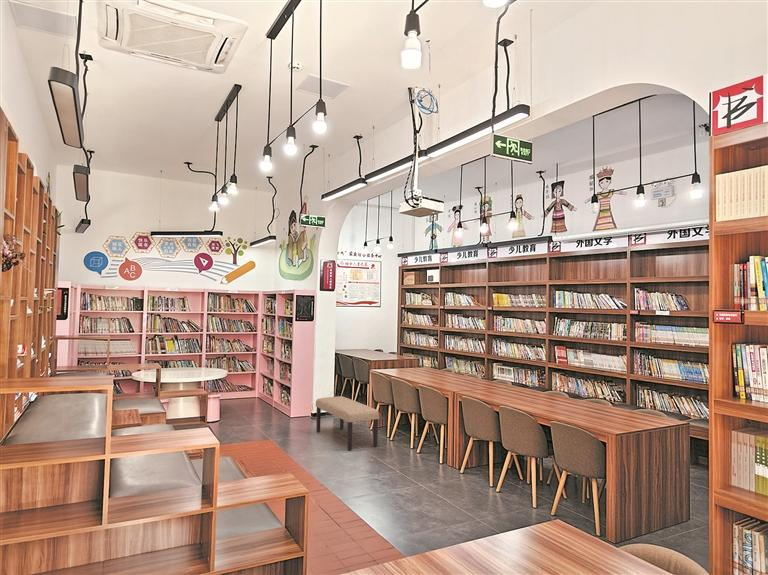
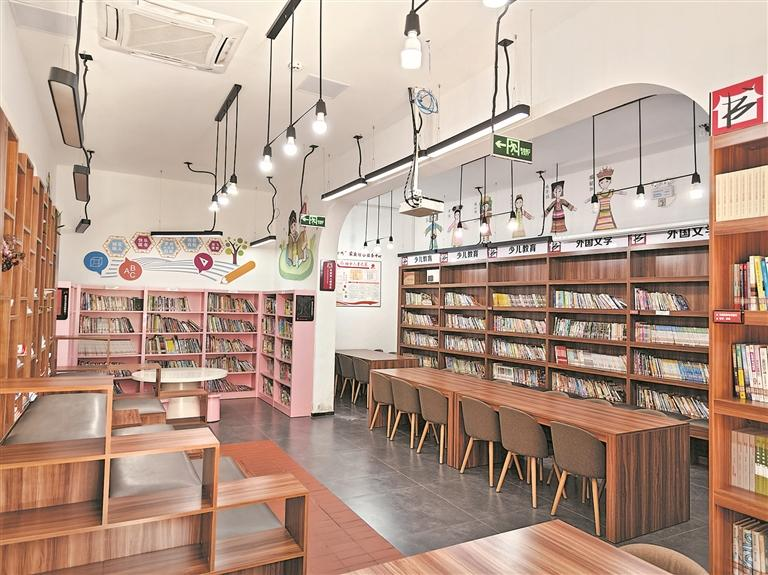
- bench [315,395,380,452]
